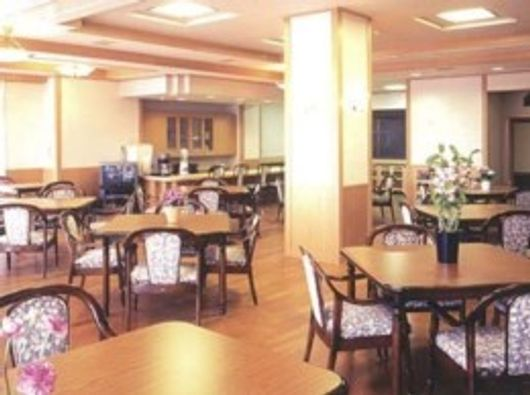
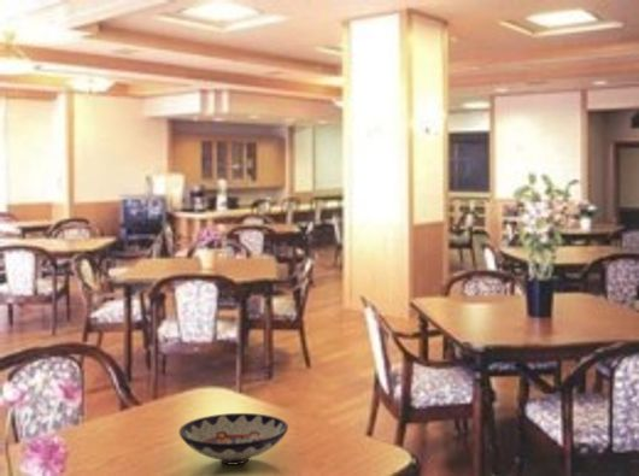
+ bowl [178,412,289,466]
